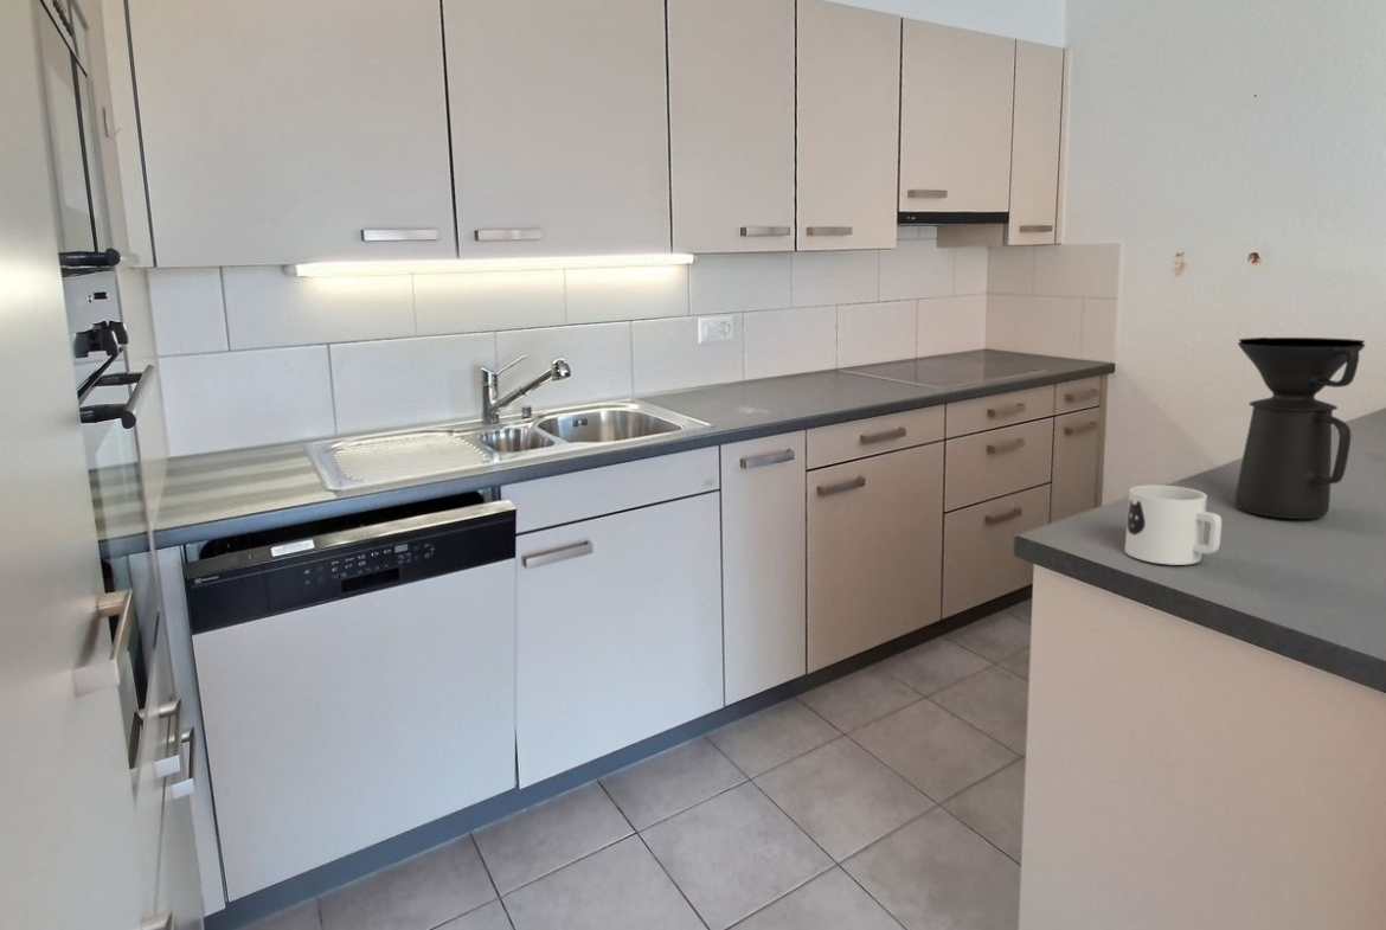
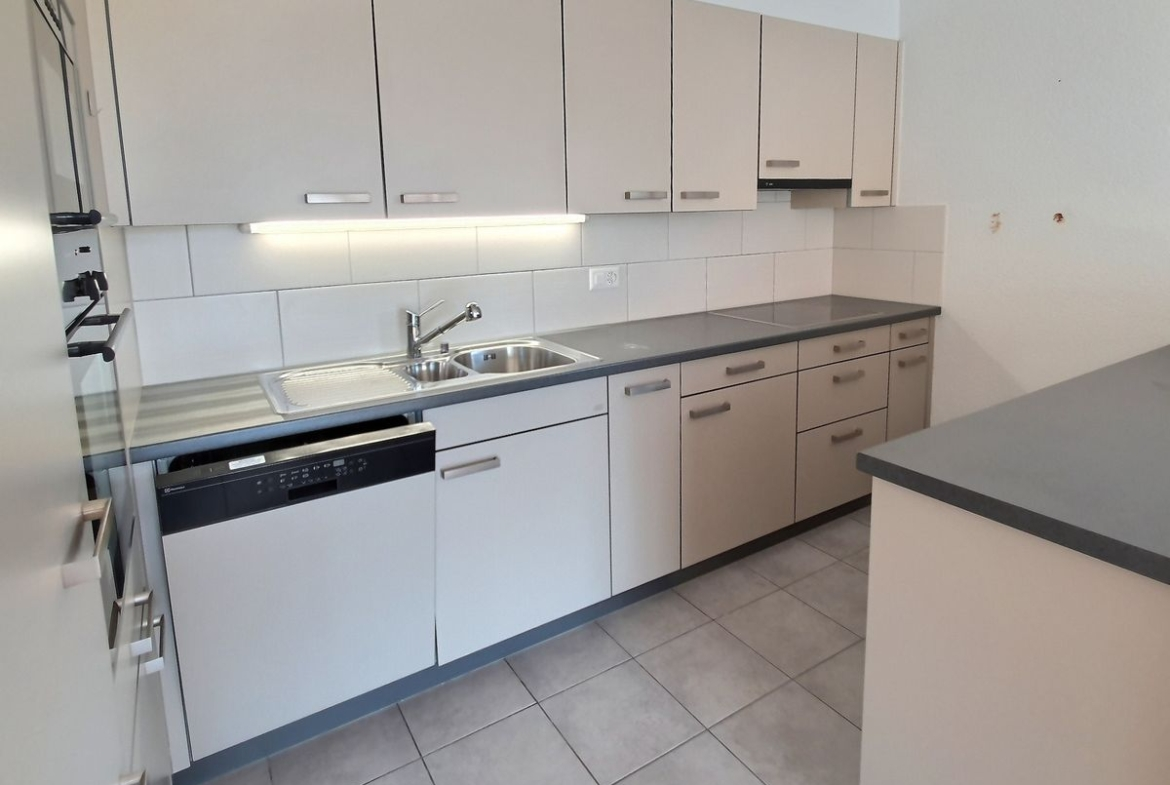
- mug [1123,483,1223,566]
- coffee maker [1234,336,1367,520]
